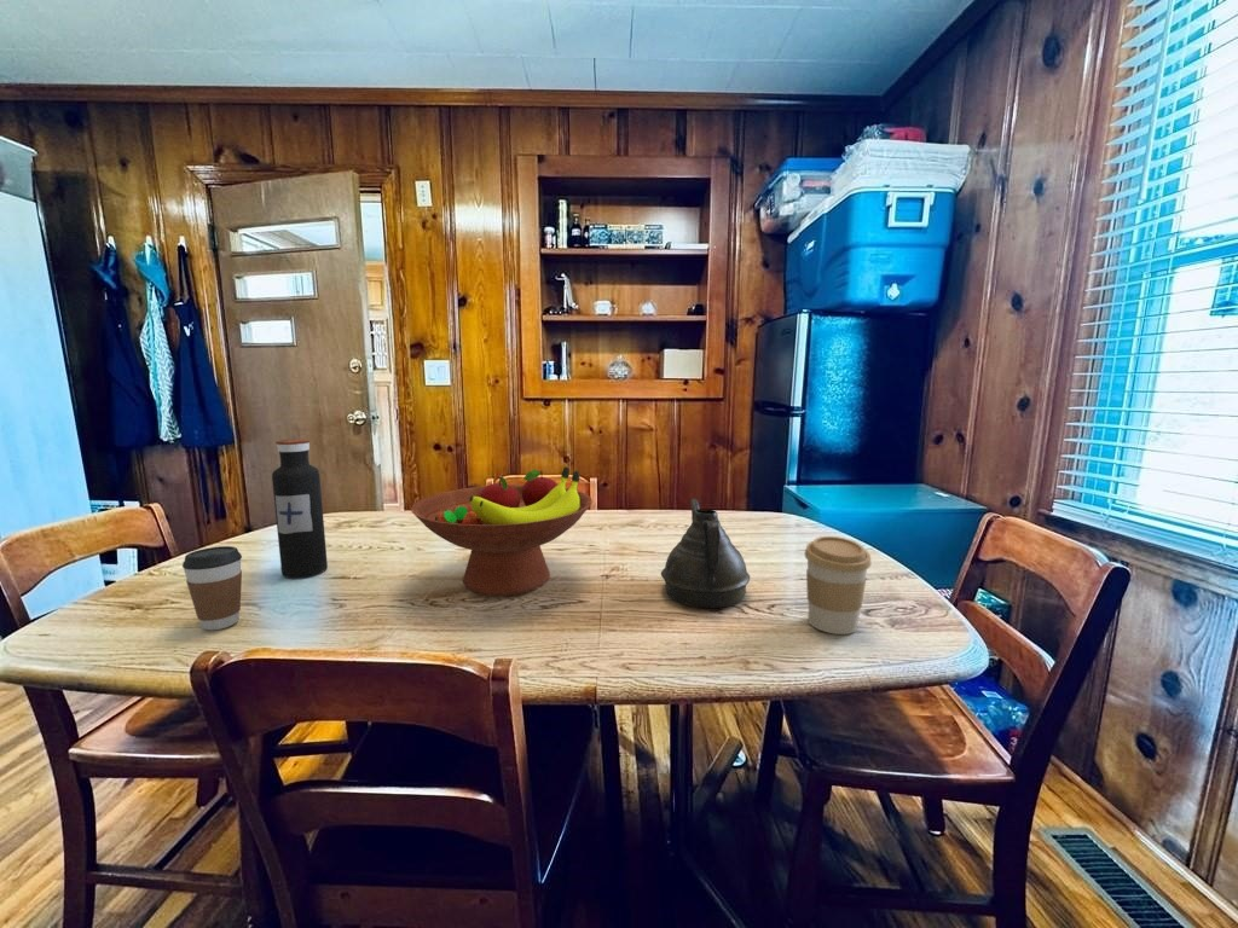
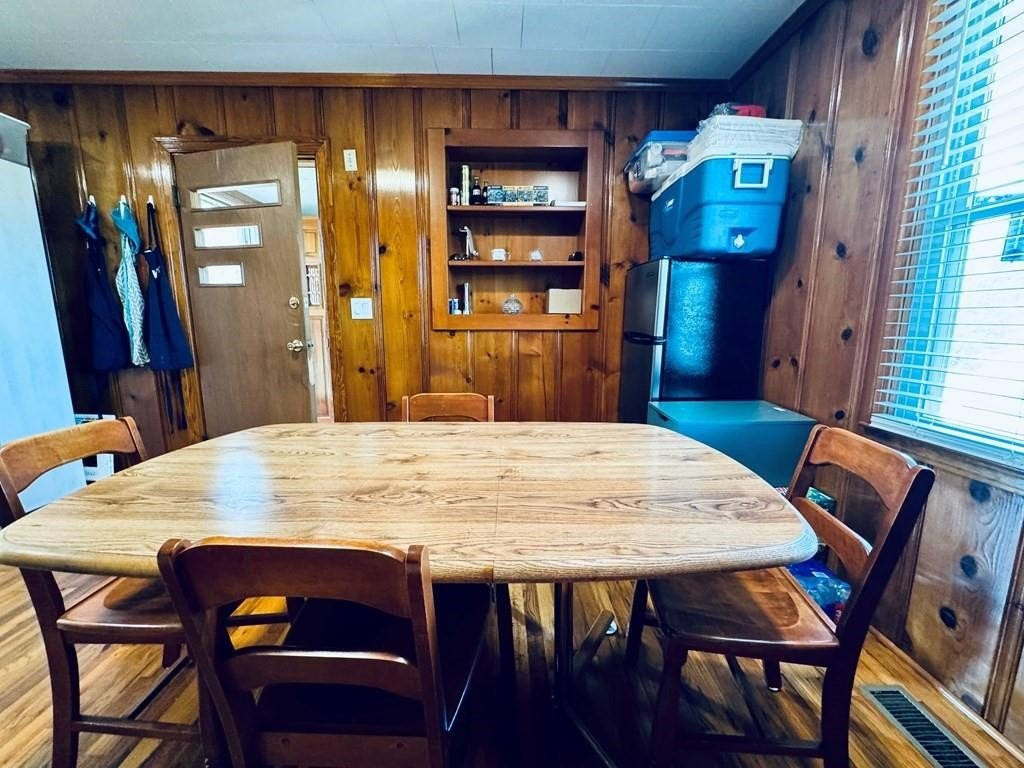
- teapot [660,497,751,609]
- coffee cup [804,535,873,636]
- coffee cup [181,545,243,631]
- water bottle [271,439,329,579]
- fruit bowl [410,465,594,598]
